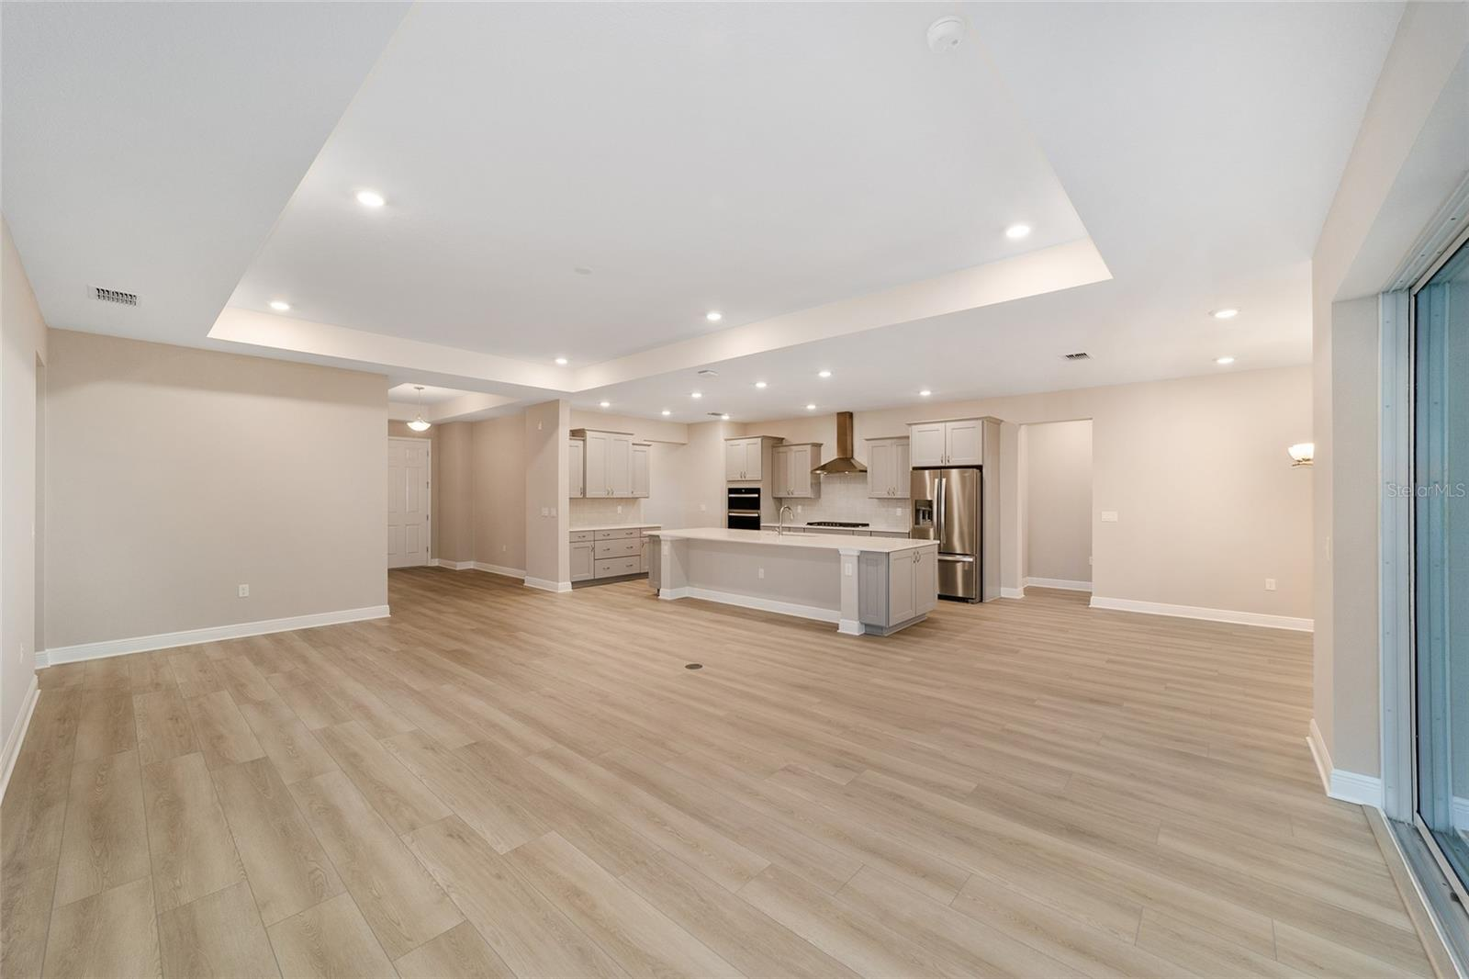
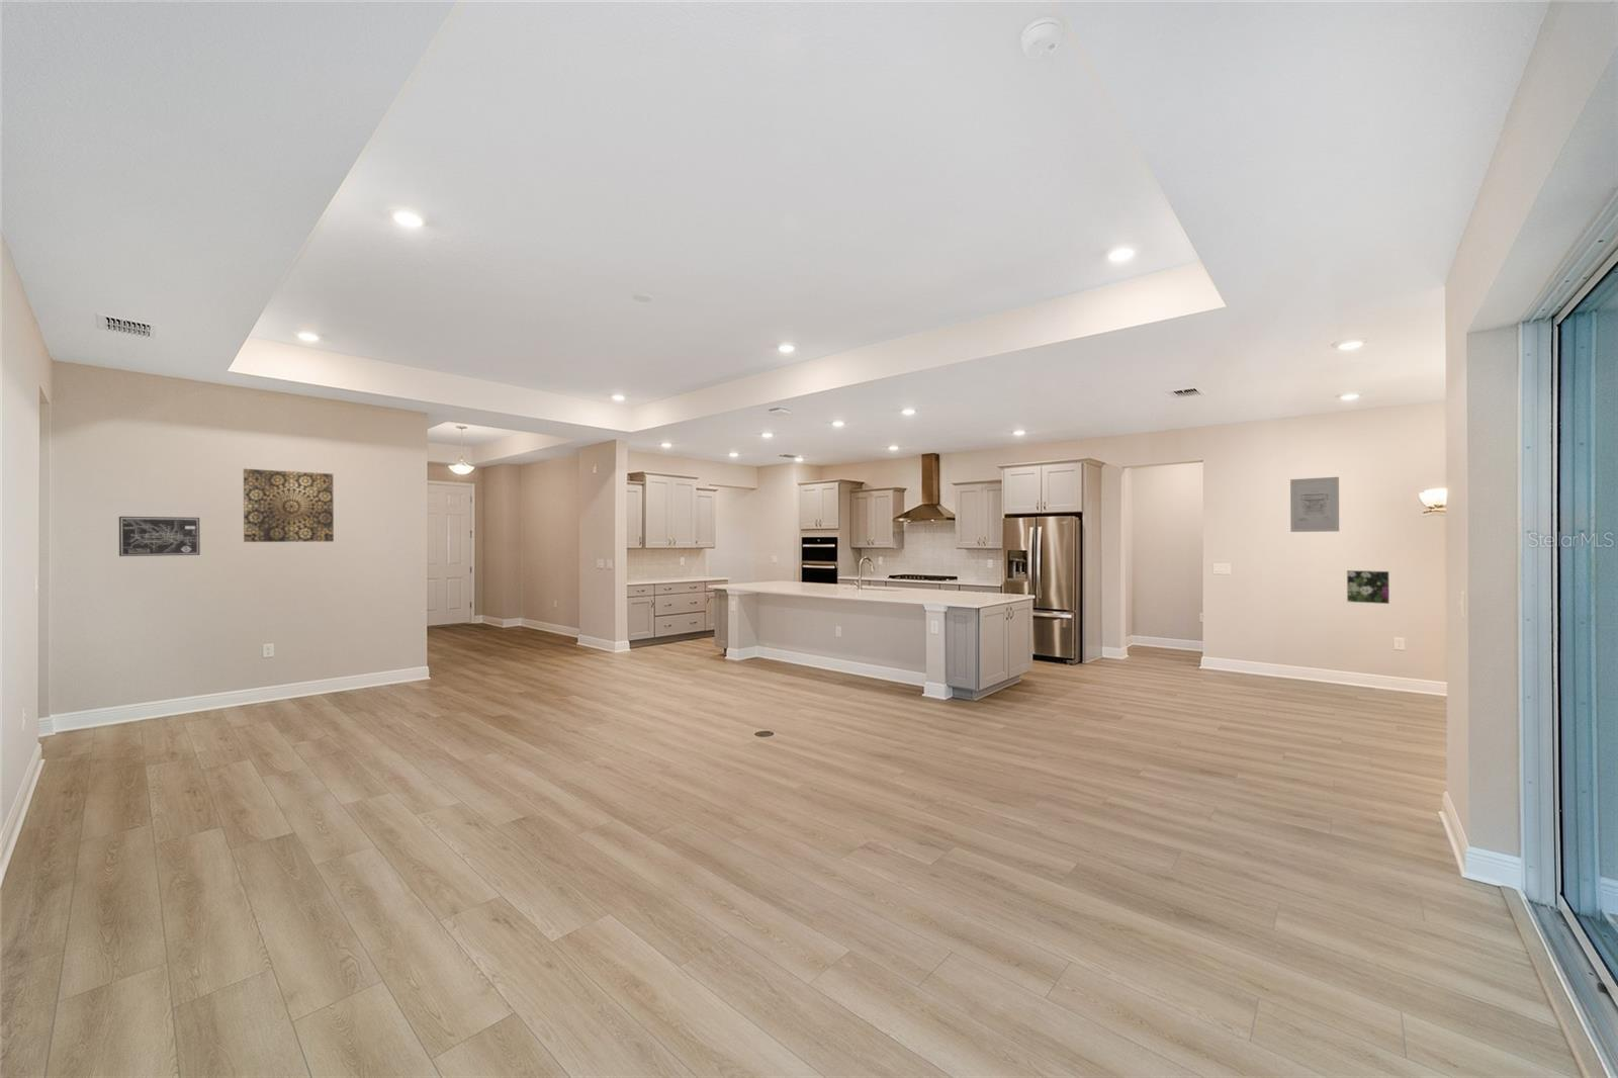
+ wall art [118,516,201,557]
+ wall art [243,468,334,543]
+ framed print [1346,569,1391,605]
+ wall art [1290,476,1340,533]
